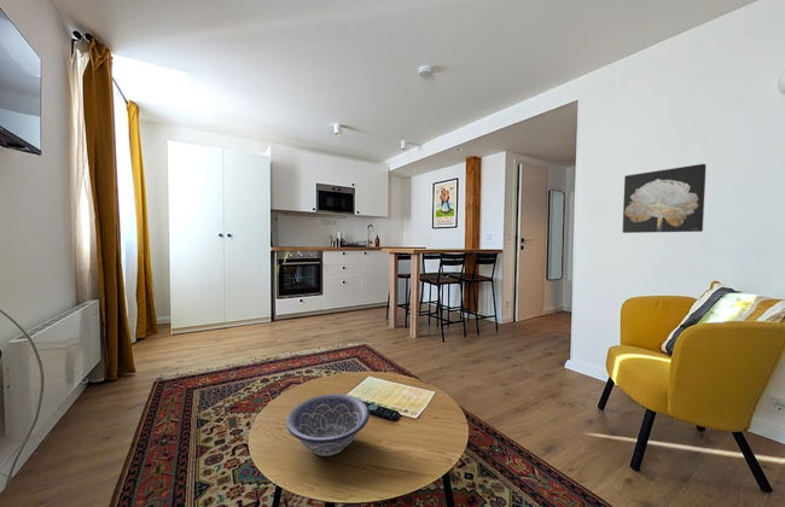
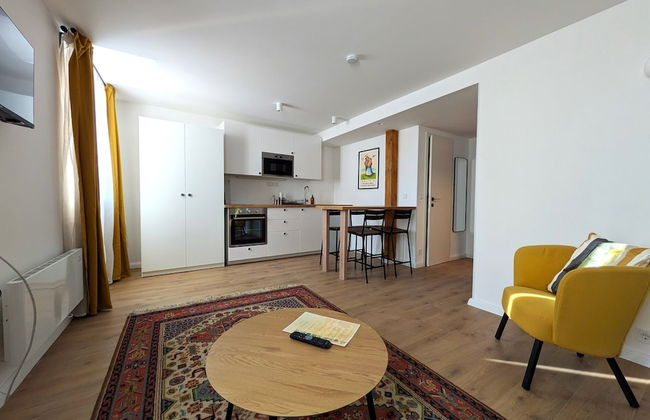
- wall art [622,163,708,234]
- decorative bowl [285,392,371,458]
